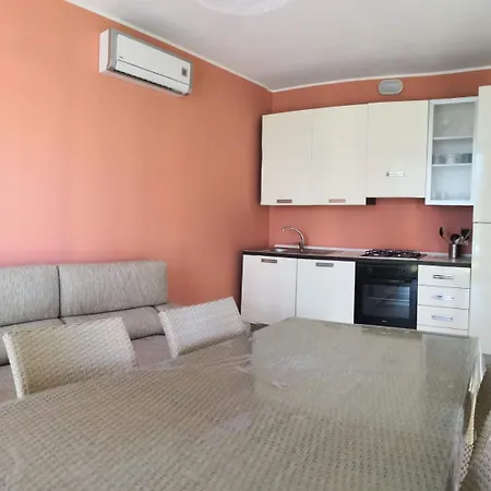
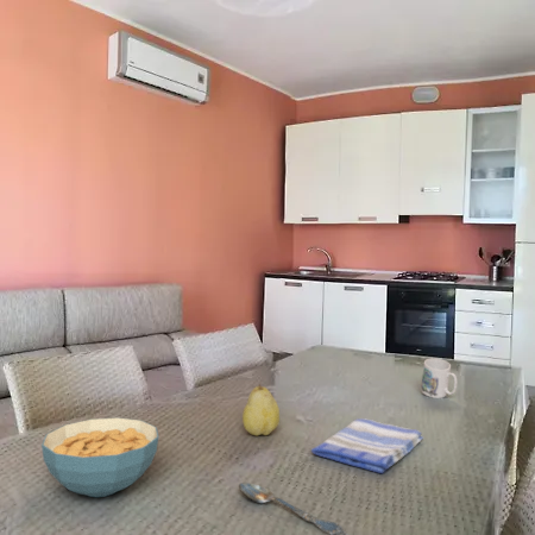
+ cereal bowl [40,416,159,498]
+ dish towel [310,417,424,474]
+ mug [420,357,458,399]
+ spoon [238,482,350,535]
+ fruit [241,383,281,436]
